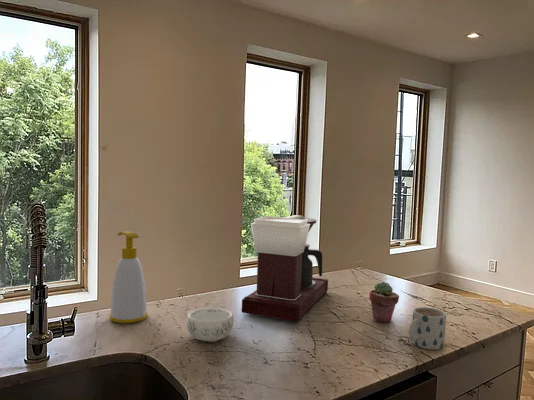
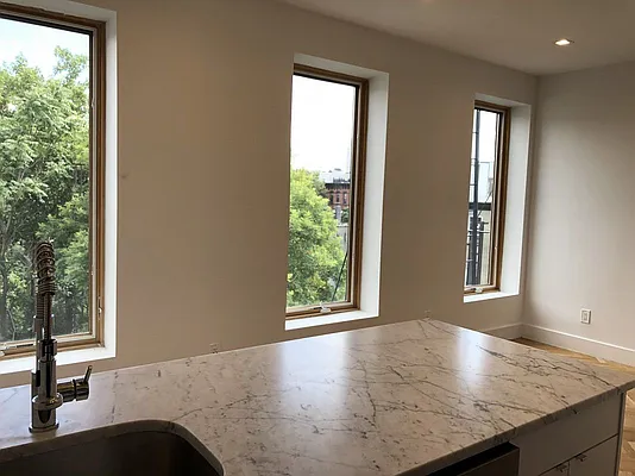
- potted succulent [368,281,400,323]
- coffee maker [241,214,329,323]
- soap bottle [108,230,148,324]
- mug [408,306,447,351]
- decorative bowl [186,307,234,343]
